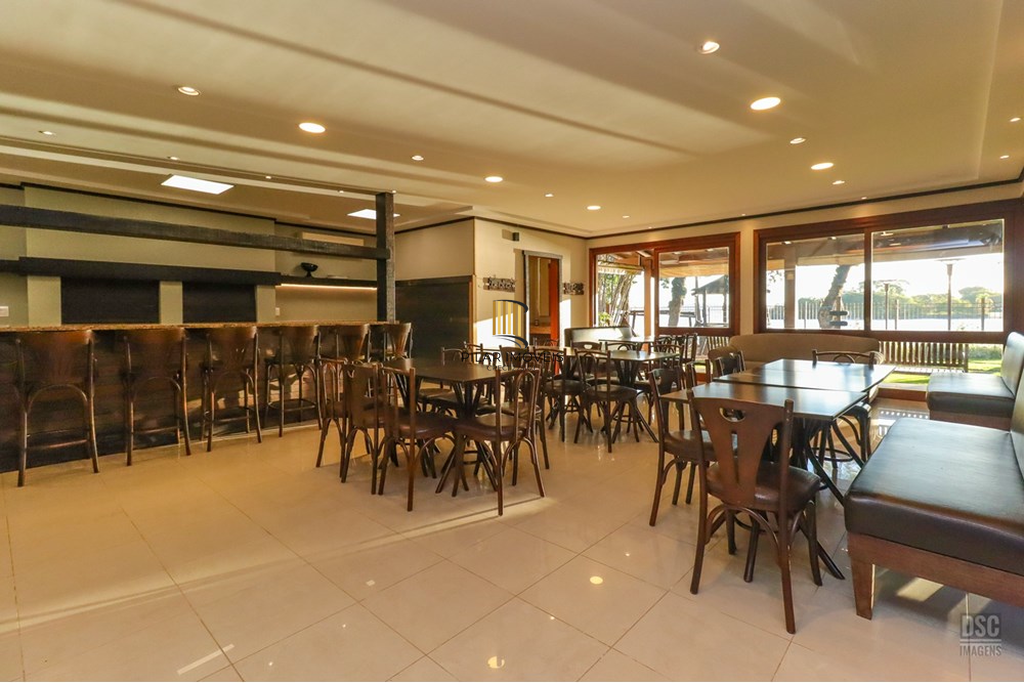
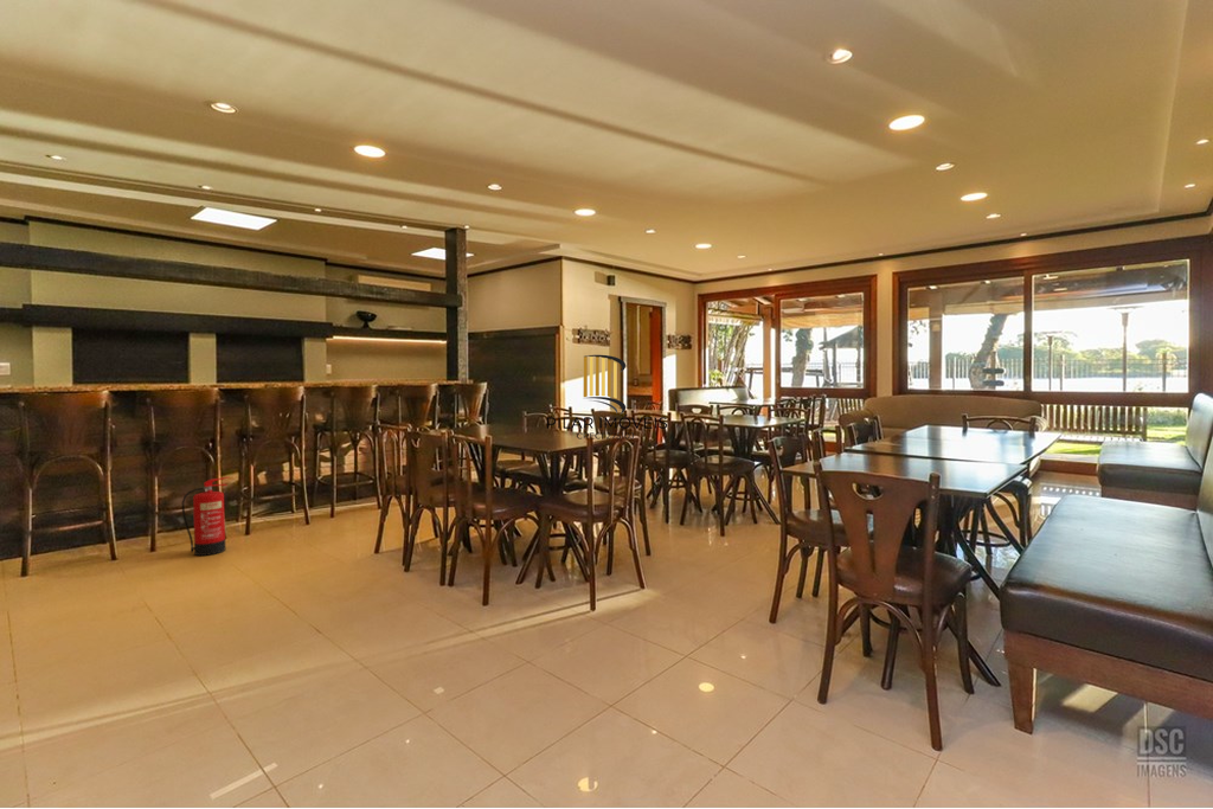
+ fire extinguisher [181,475,230,557]
